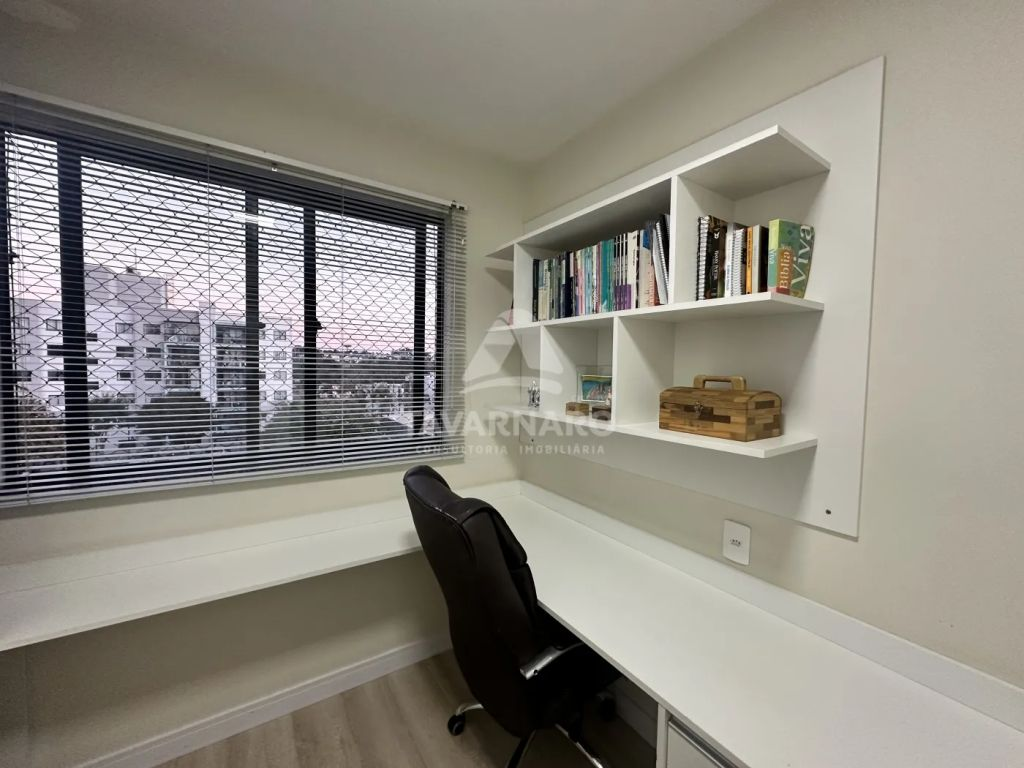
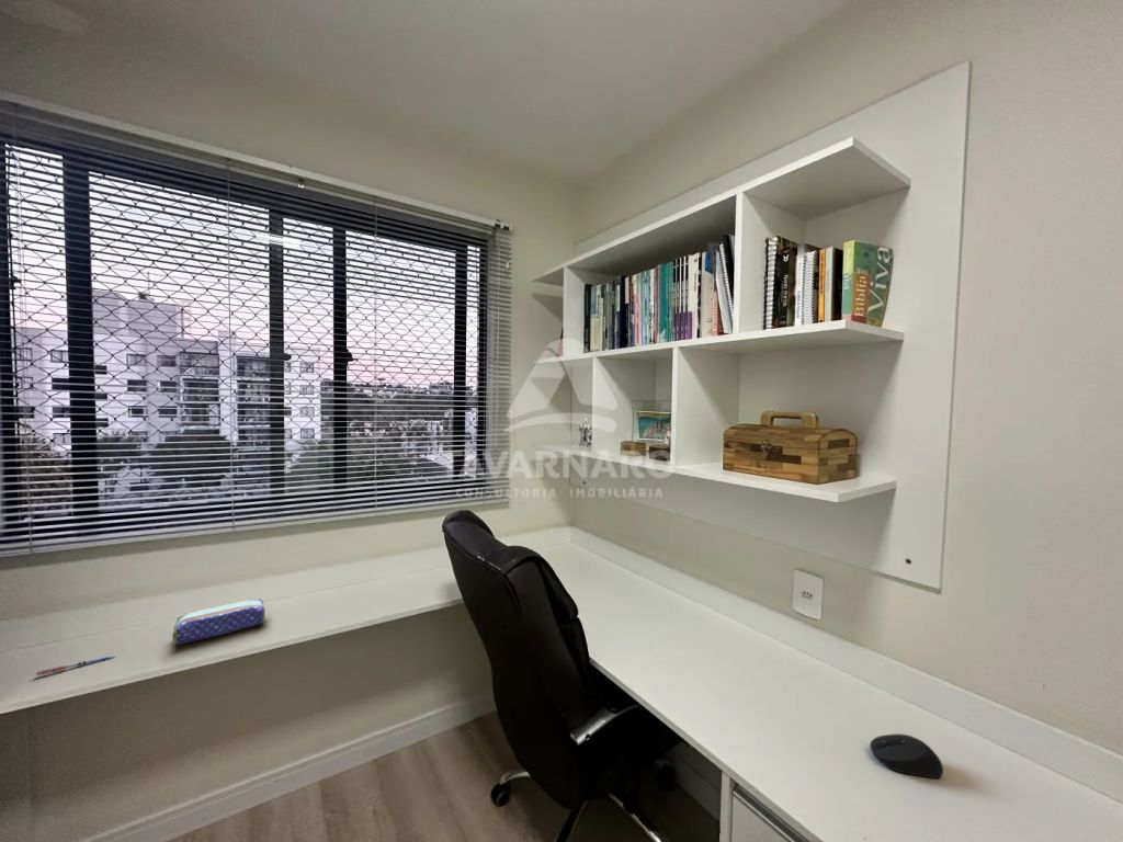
+ pen [35,655,116,676]
+ pencil case [171,598,266,645]
+ computer mouse [869,732,944,780]
